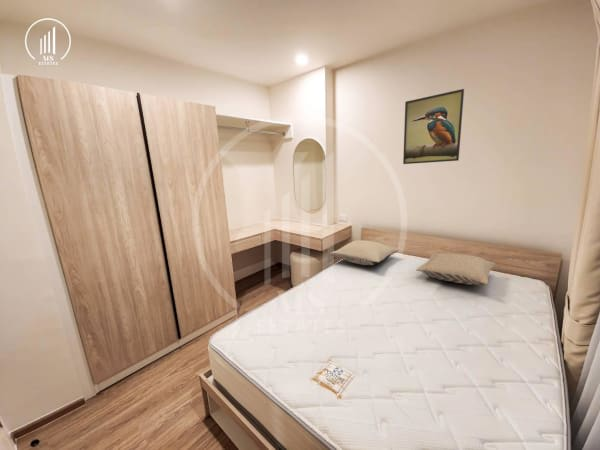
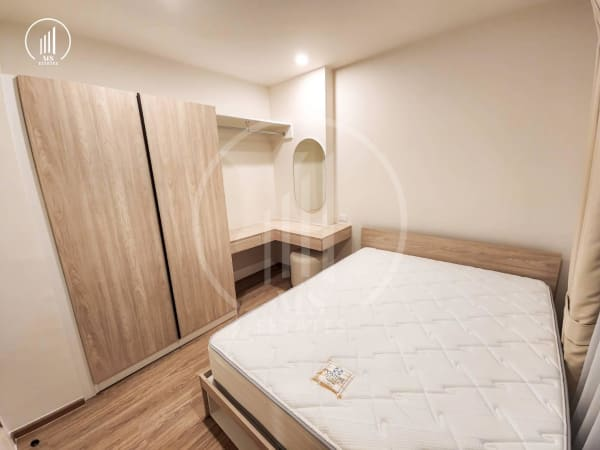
- pillow [415,252,496,286]
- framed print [402,88,465,165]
- pillow [328,239,400,266]
